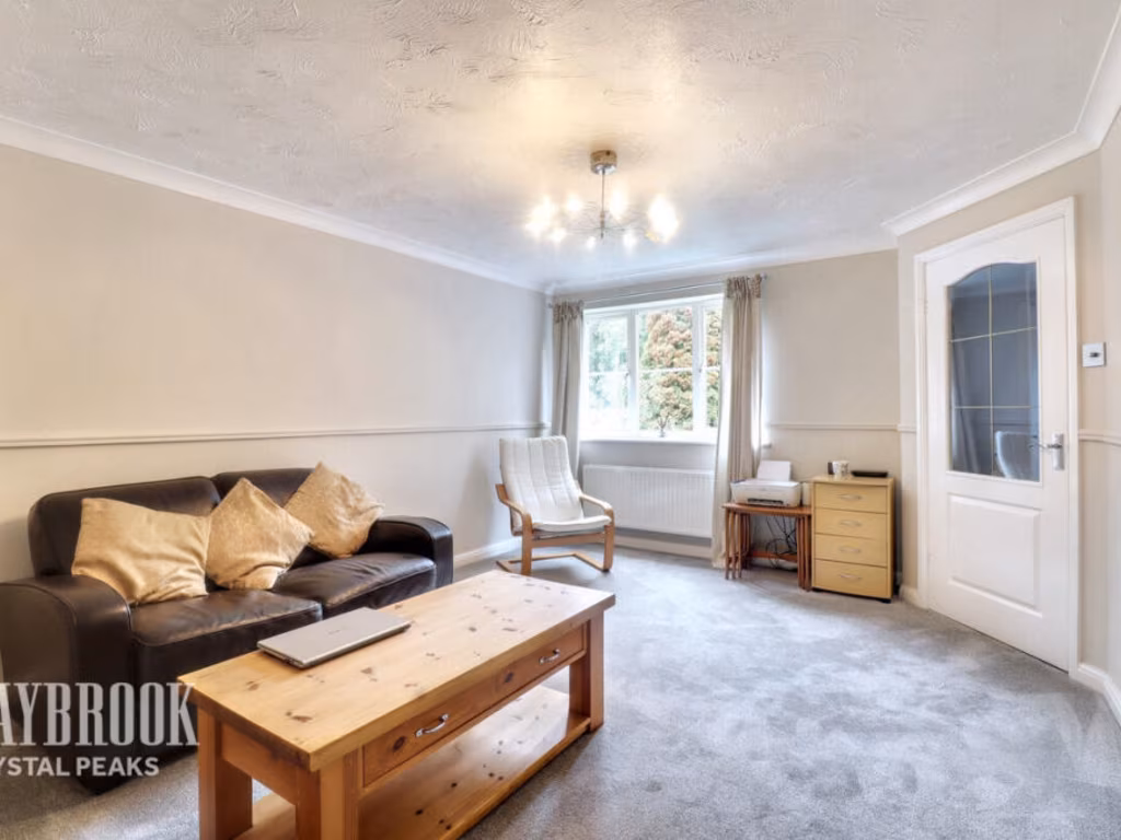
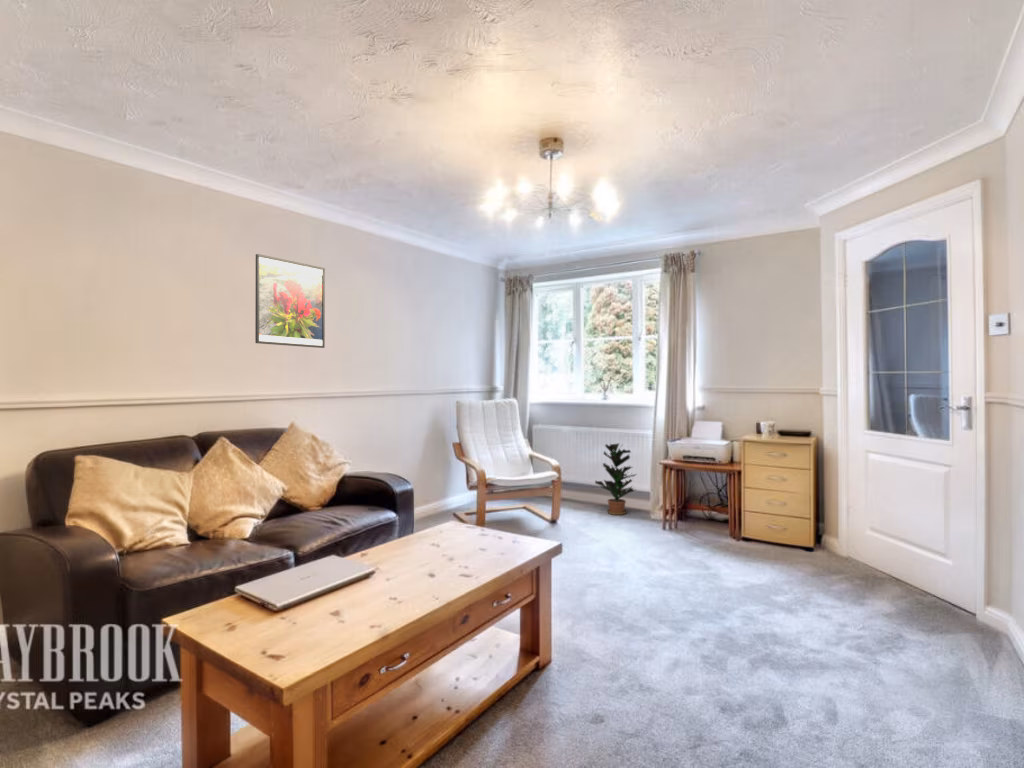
+ potted plant [594,442,637,516]
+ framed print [254,253,326,349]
